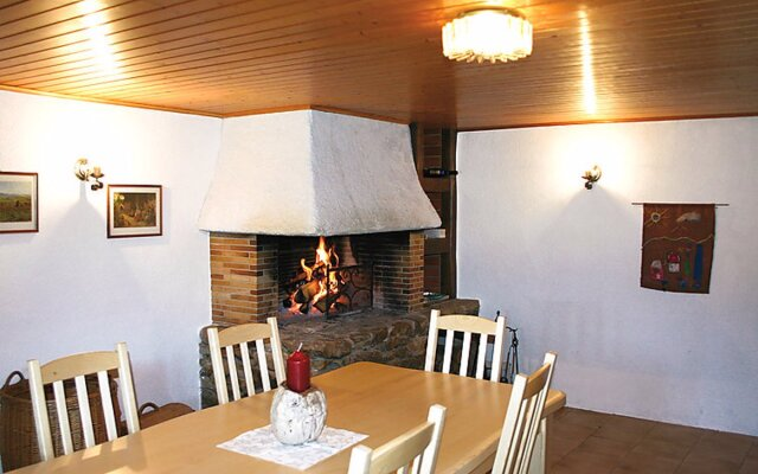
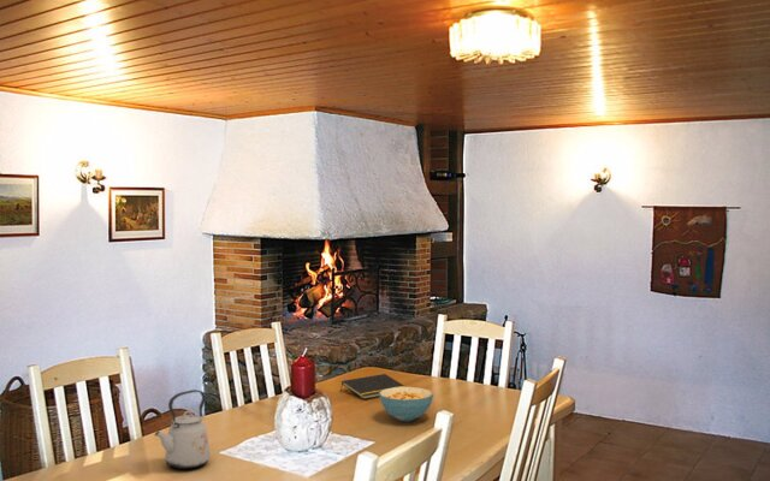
+ notepad [339,373,407,400]
+ kettle [153,388,212,470]
+ cereal bowl [379,386,434,422]
